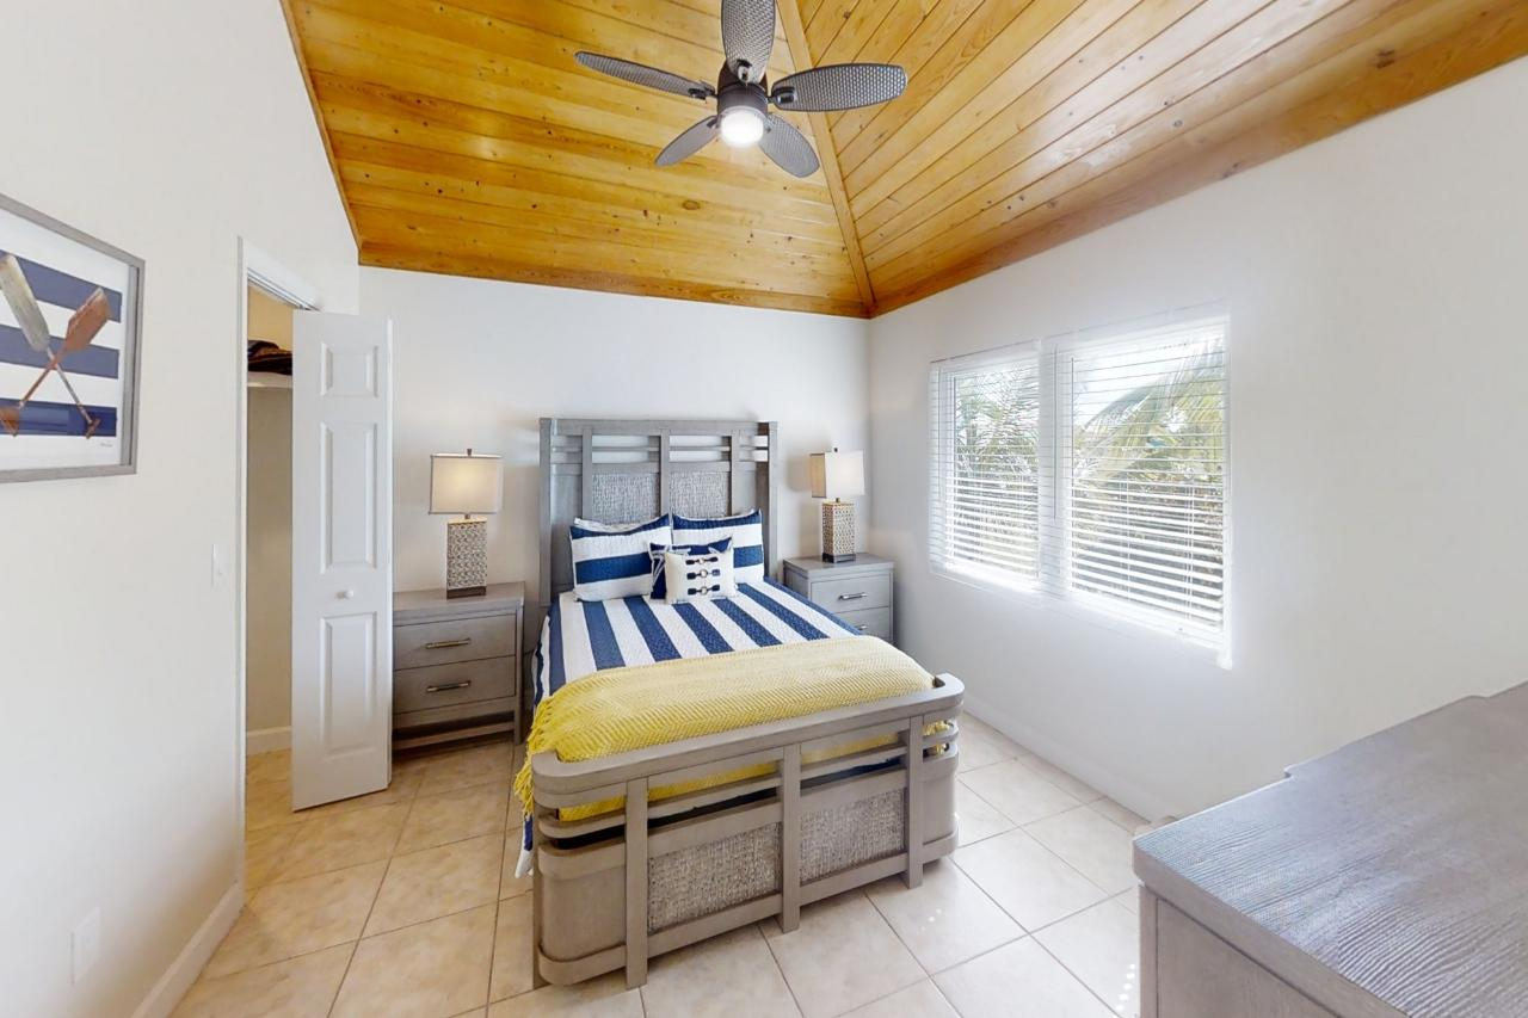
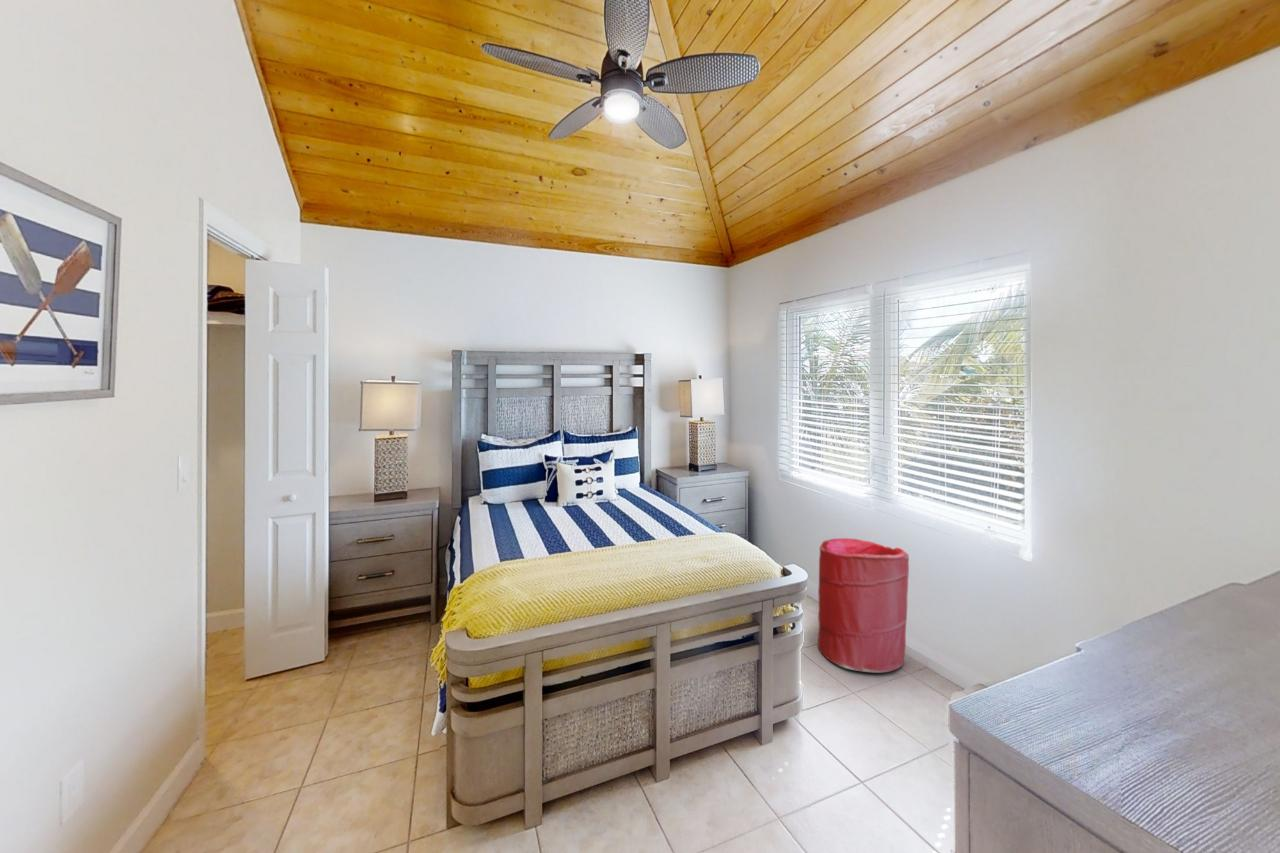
+ laundry hamper [817,537,910,673]
